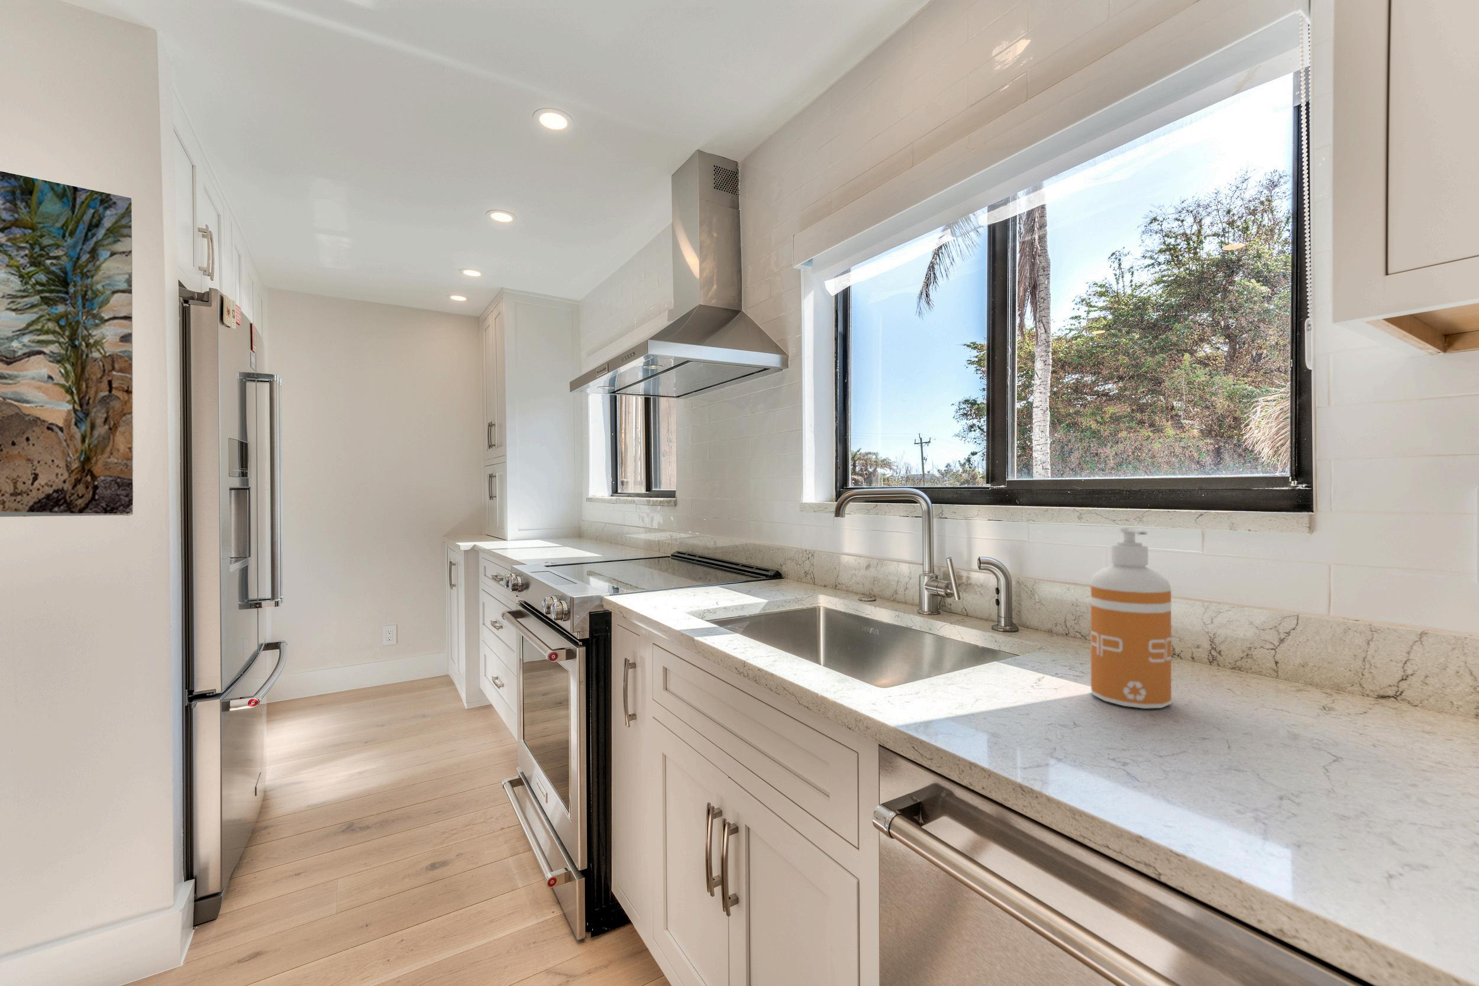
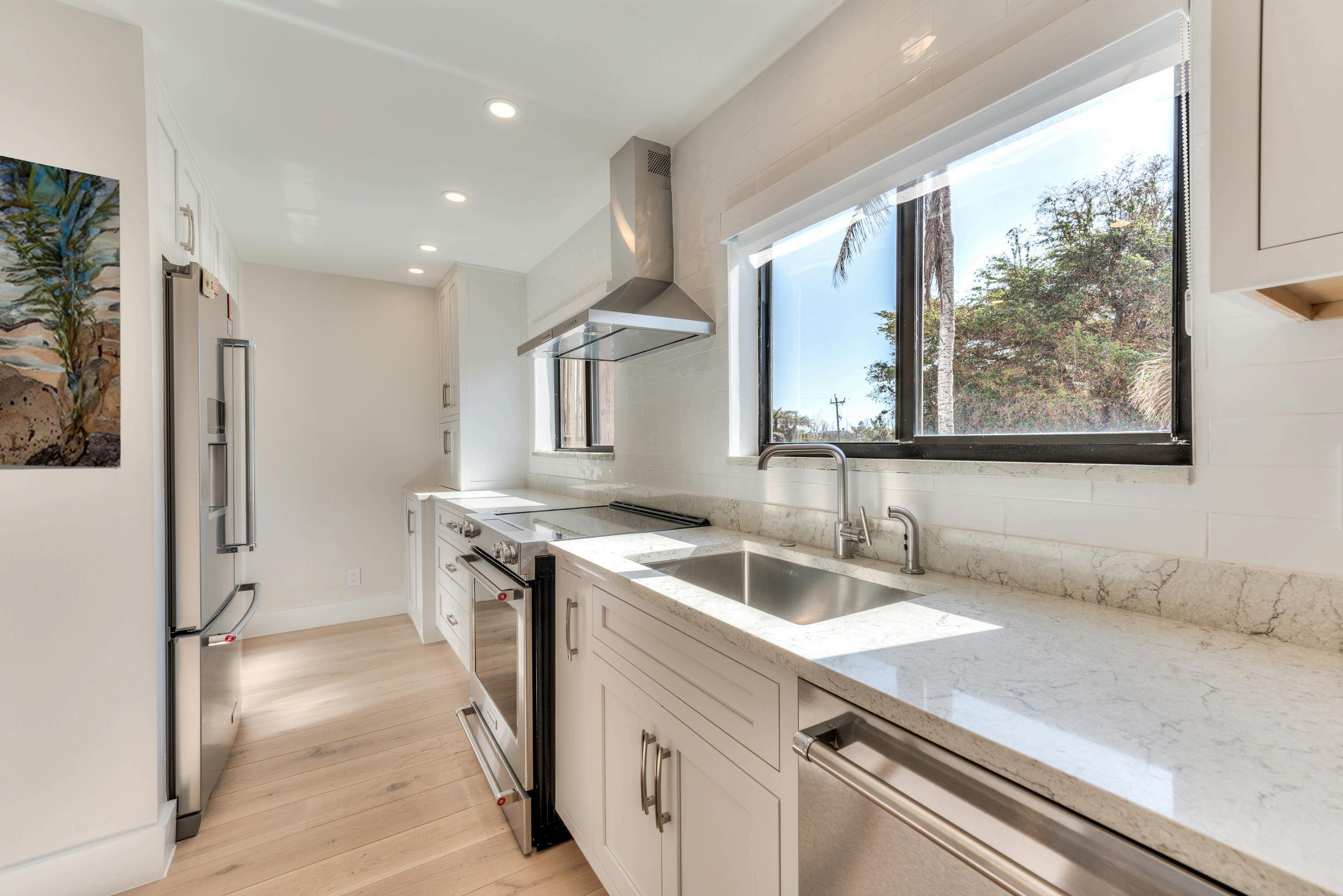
- soap dispenser [1090,526,1172,710]
